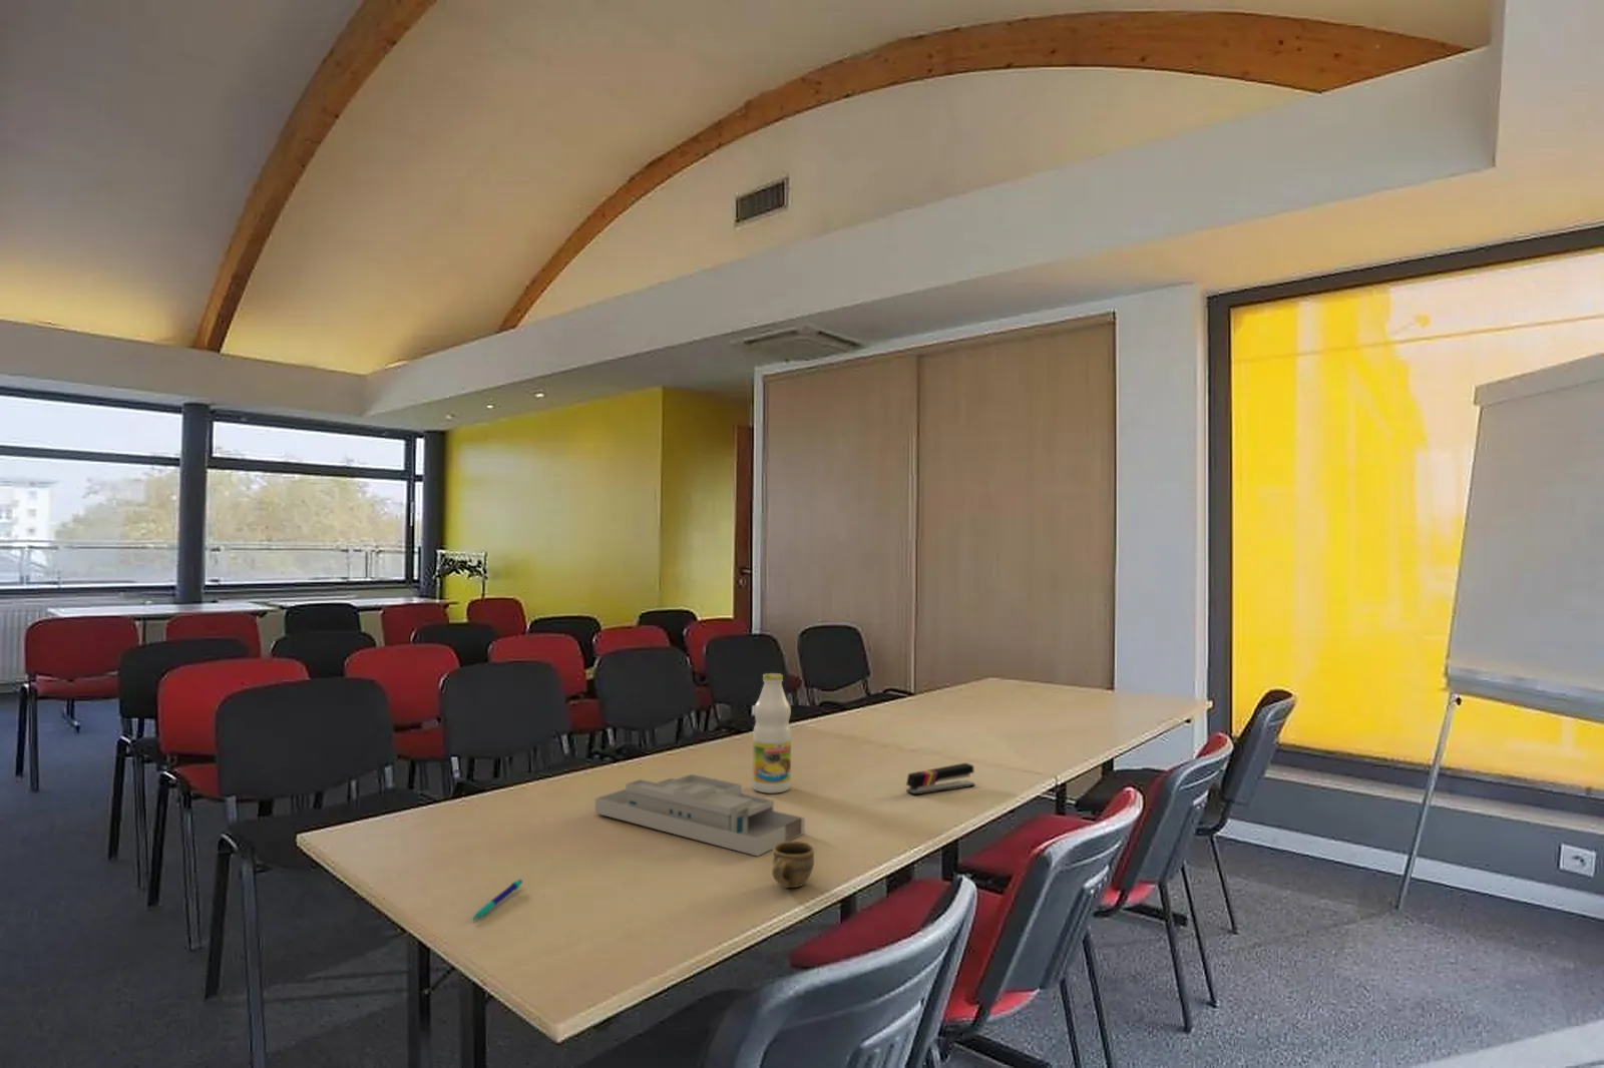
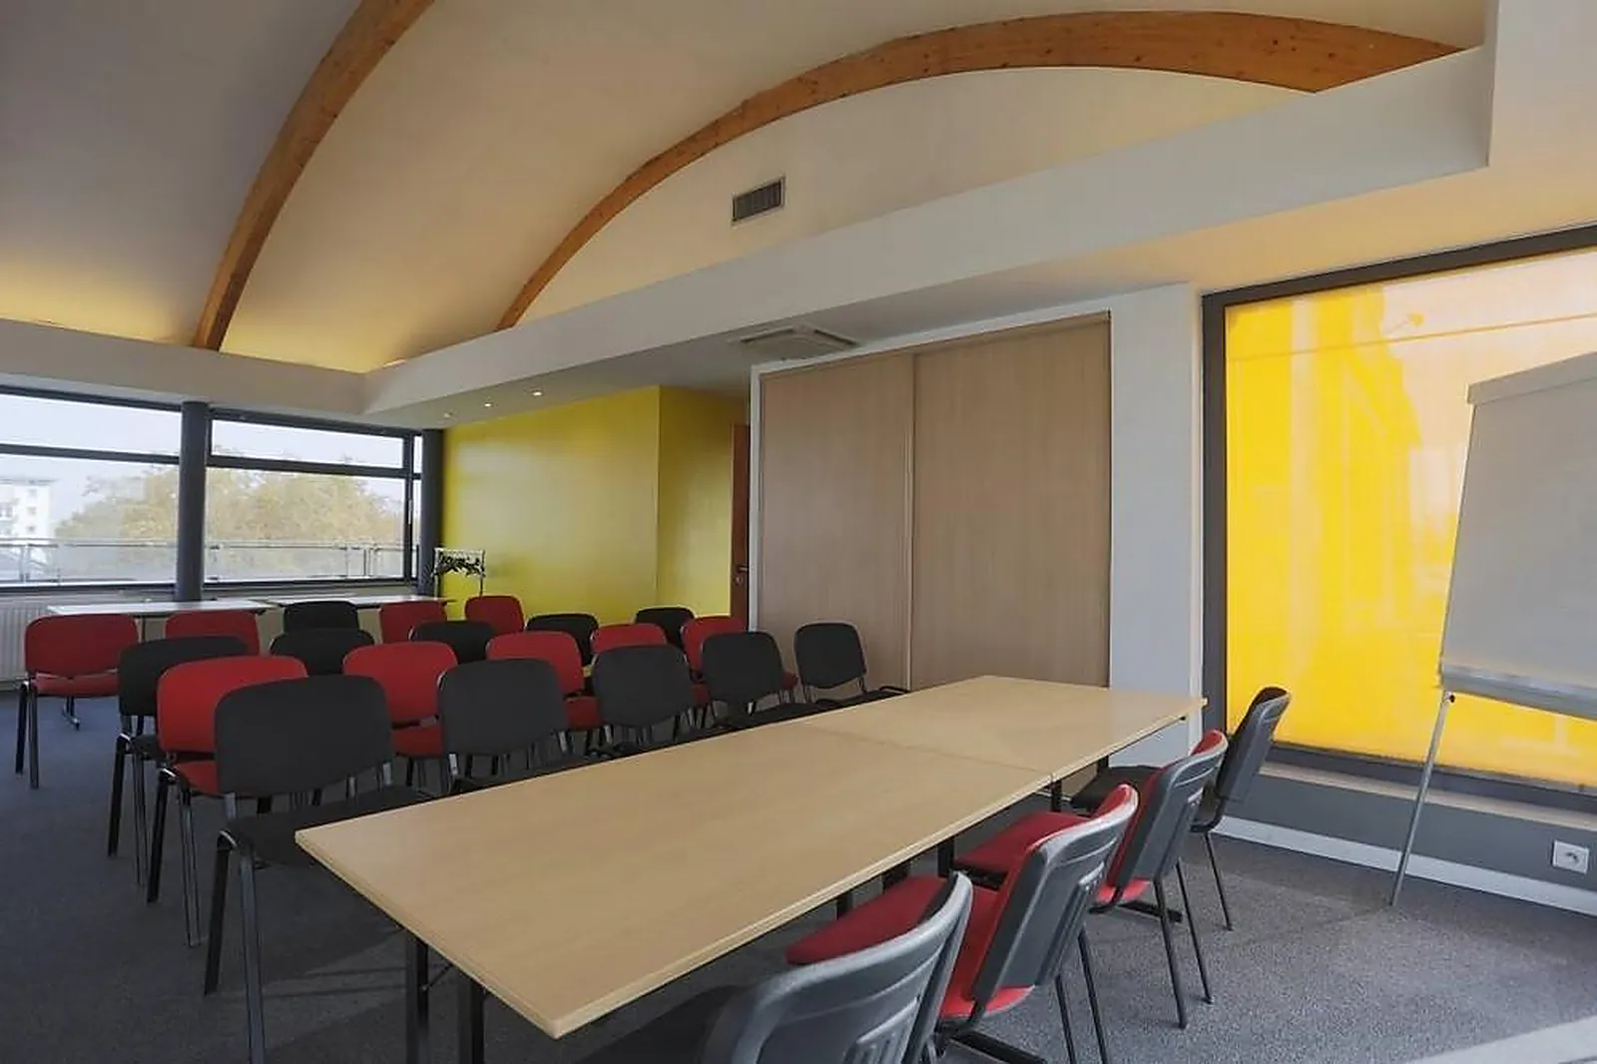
- bottle [751,672,792,795]
- stapler [905,763,976,795]
- desk organizer [594,774,806,857]
- pen [471,878,524,920]
- cup [770,840,816,889]
